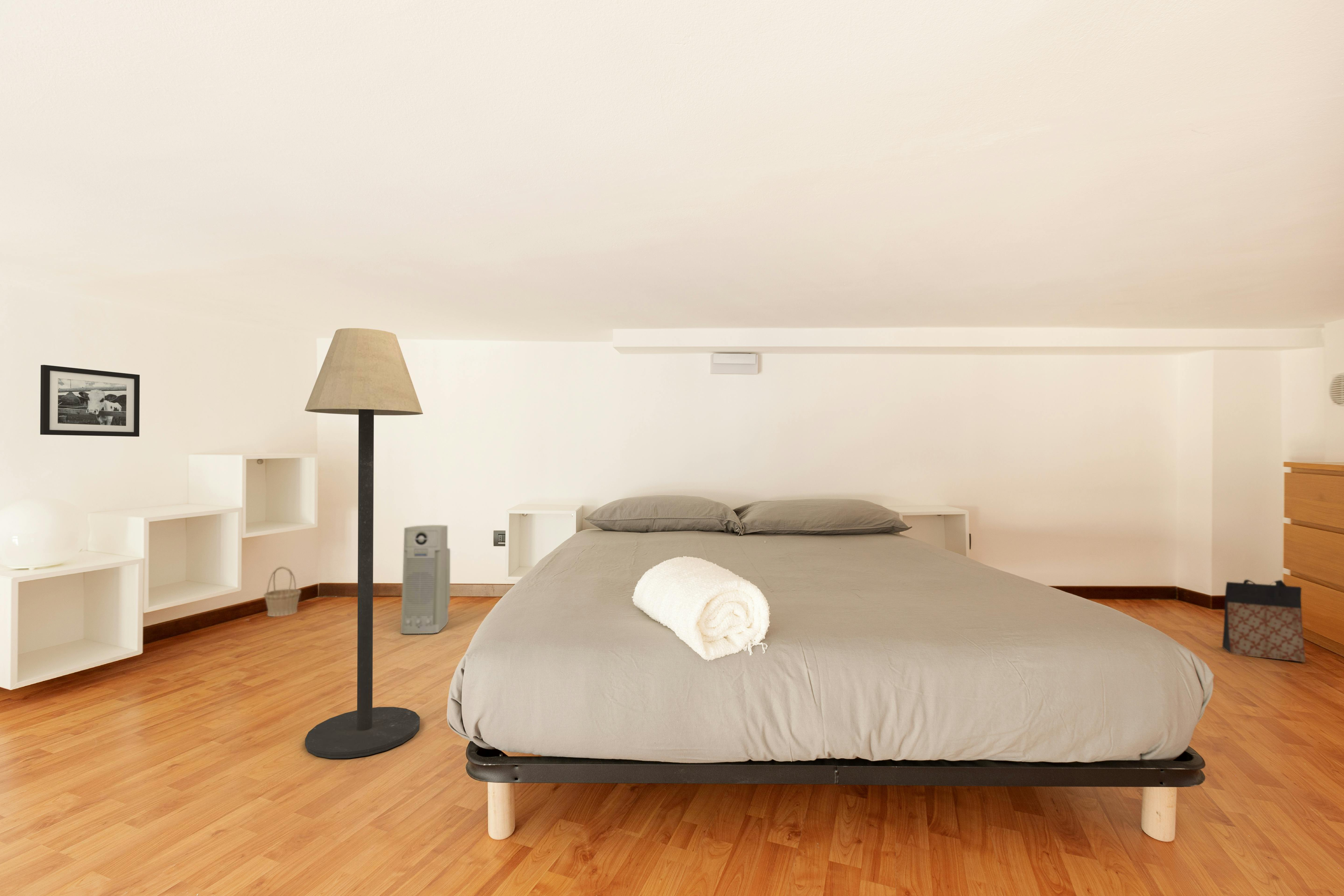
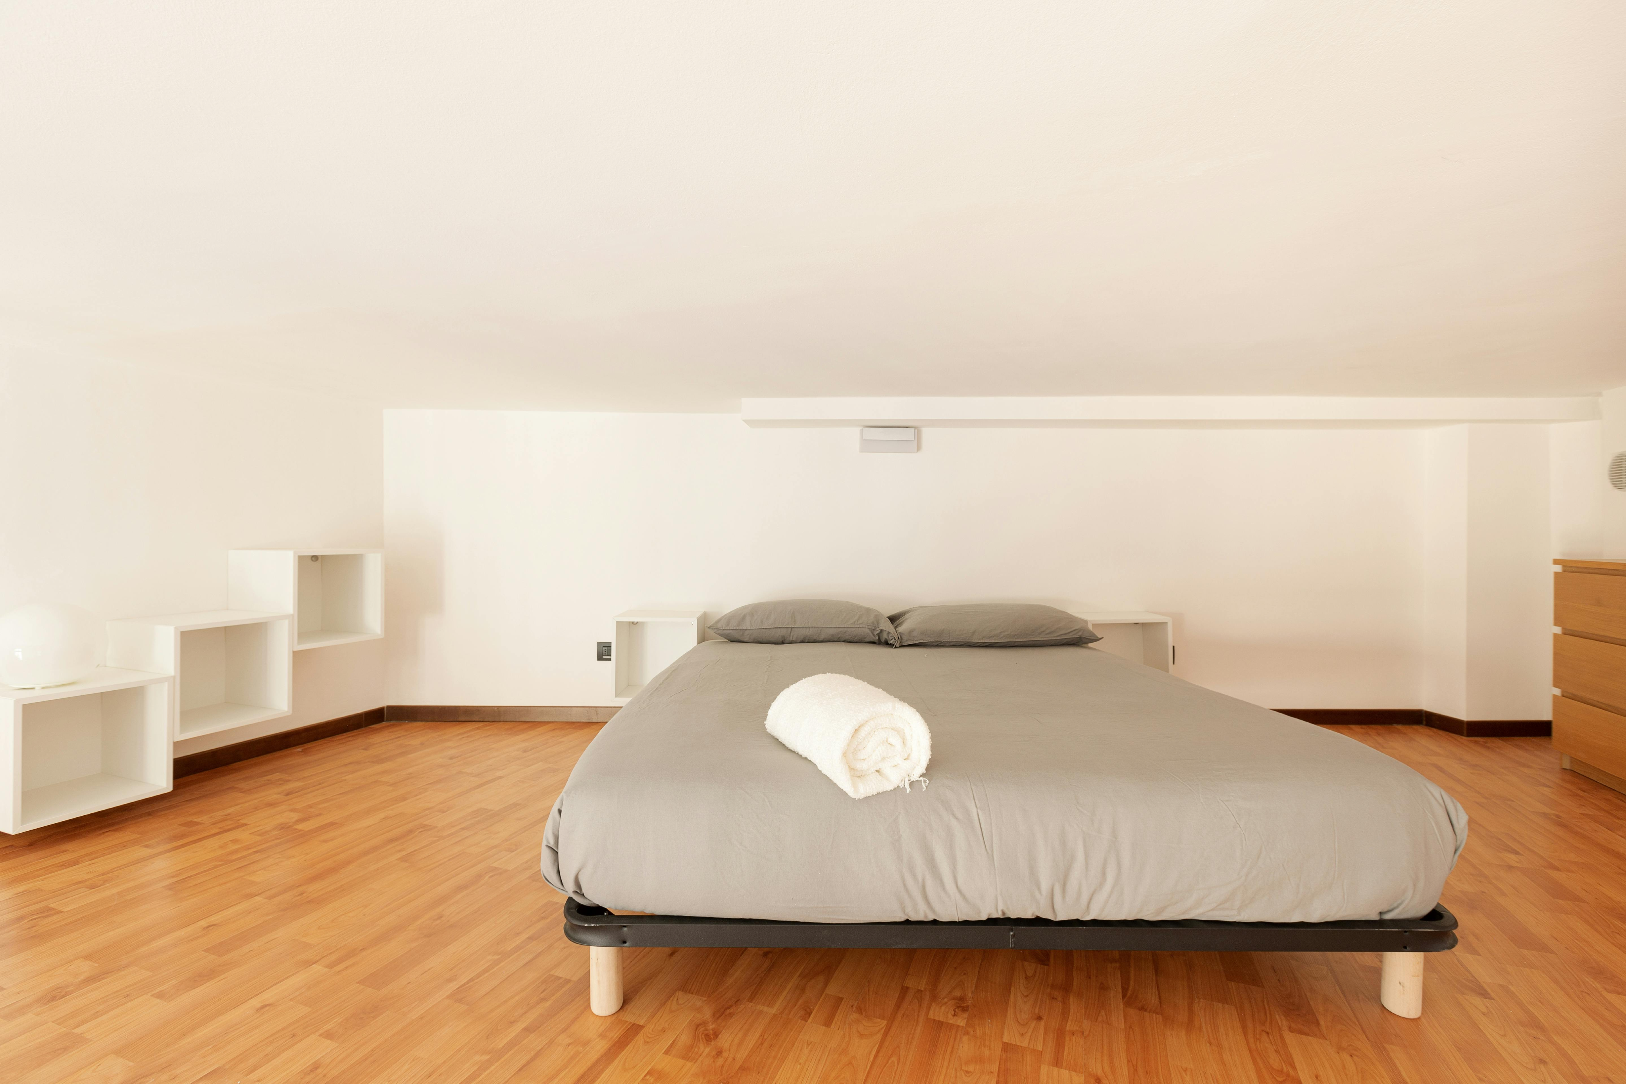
- air purifier [401,525,451,634]
- bag [1222,579,1306,662]
- basket [263,566,302,617]
- floor lamp [304,328,423,759]
- picture frame [40,365,140,437]
